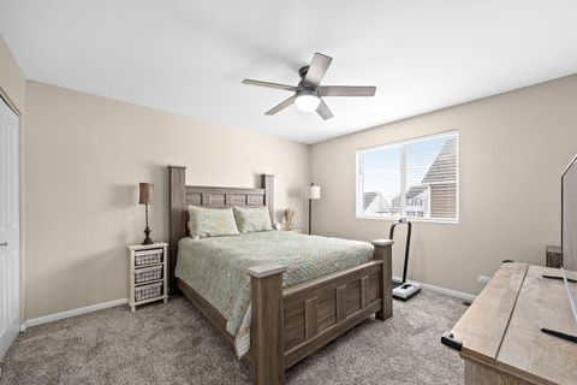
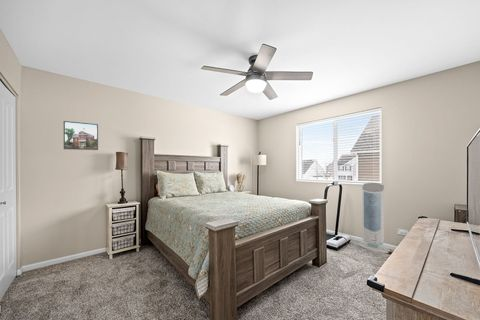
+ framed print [63,120,99,151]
+ air purifier [357,182,391,254]
